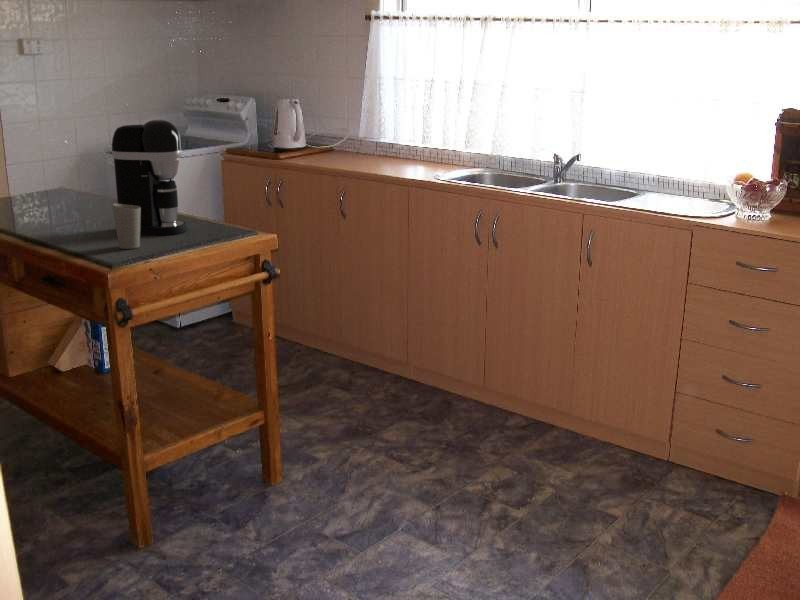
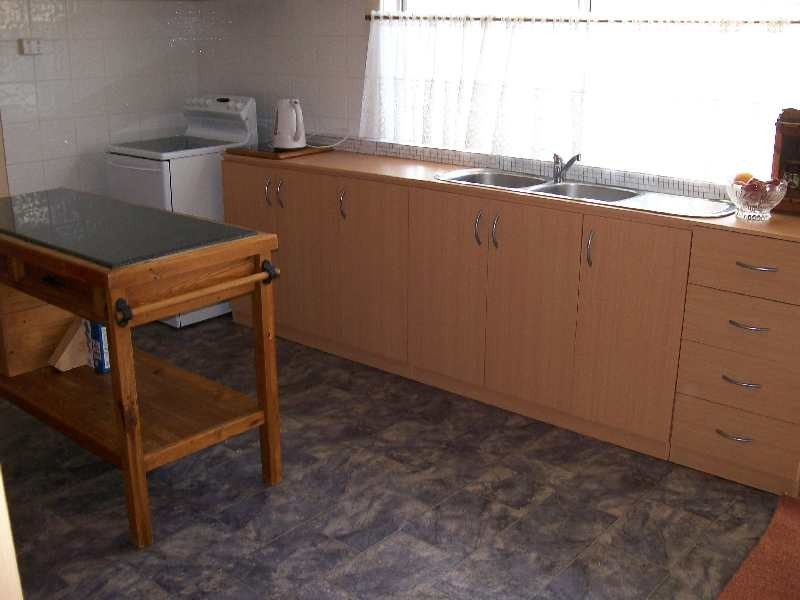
- cup [111,203,141,250]
- coffee maker [110,119,189,236]
